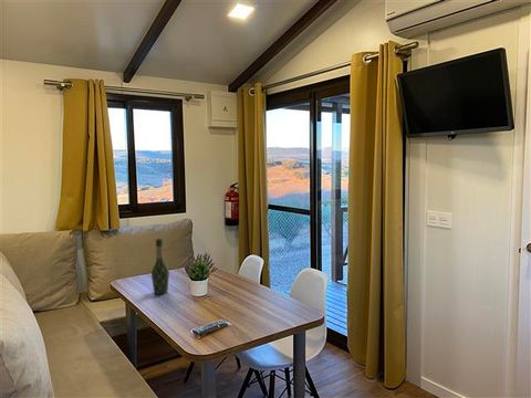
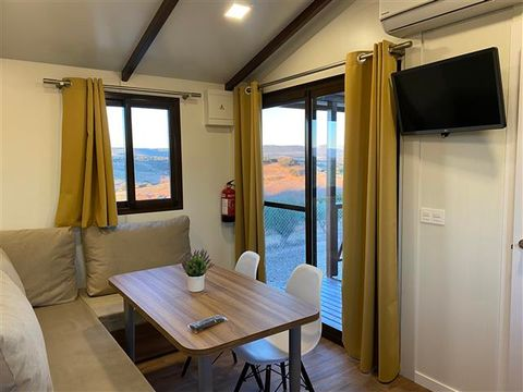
- wine bottle [150,238,170,295]
